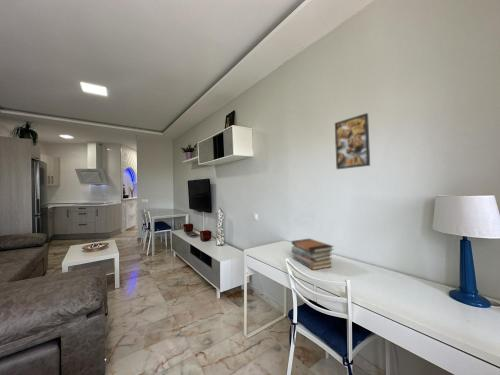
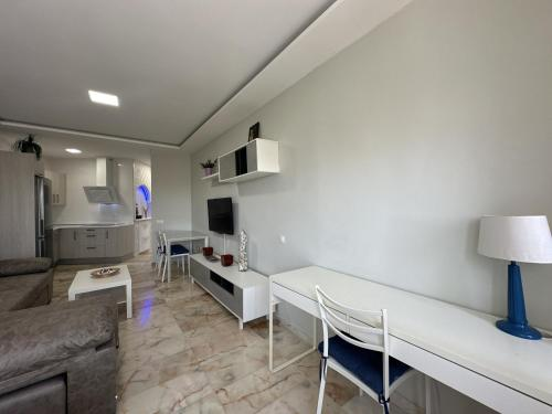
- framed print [334,112,371,170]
- book stack [291,238,335,271]
